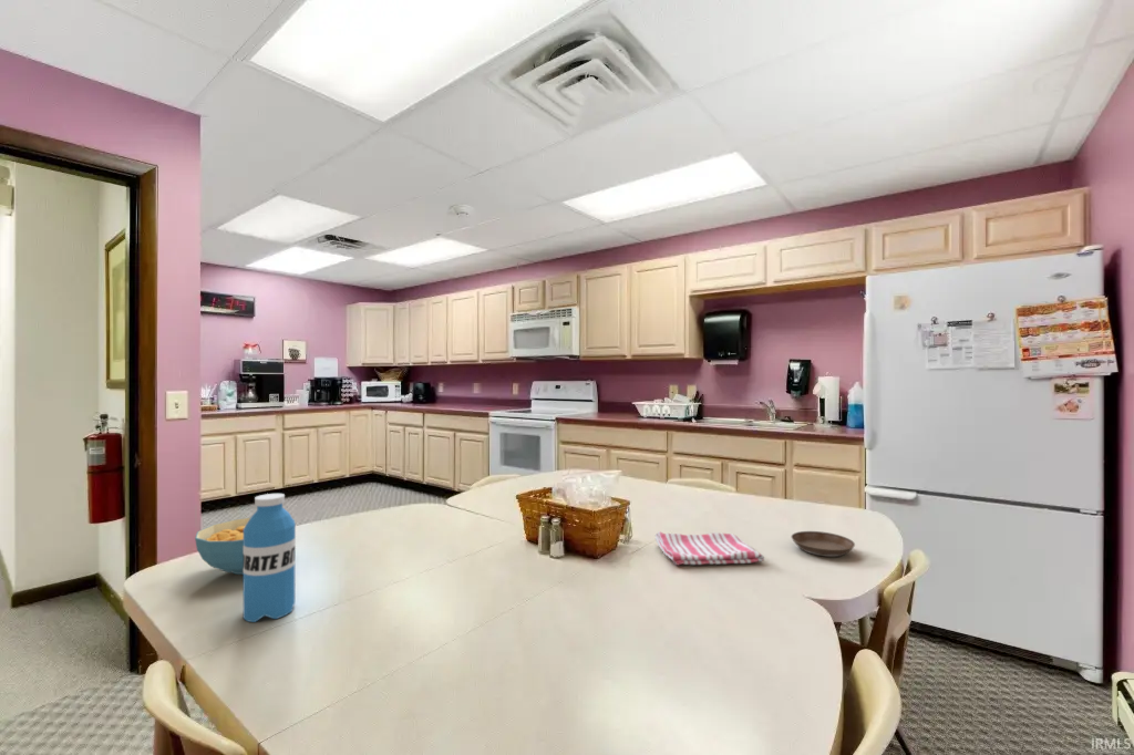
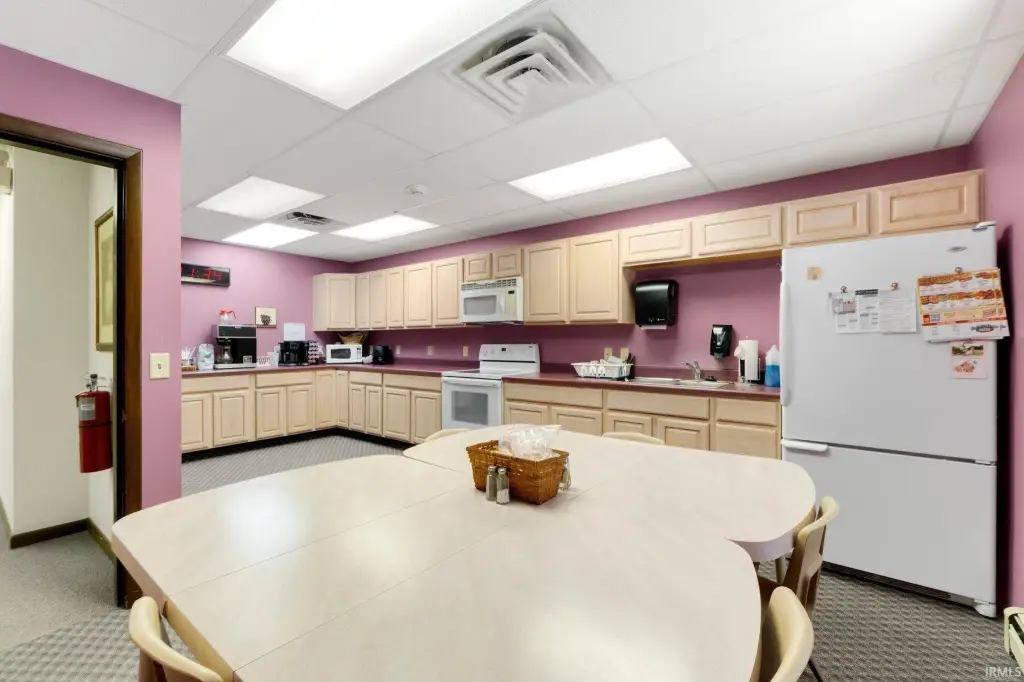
- cereal bowl [194,517,296,576]
- saucer [791,530,856,558]
- water bottle [243,493,297,623]
- dish towel [654,530,765,566]
